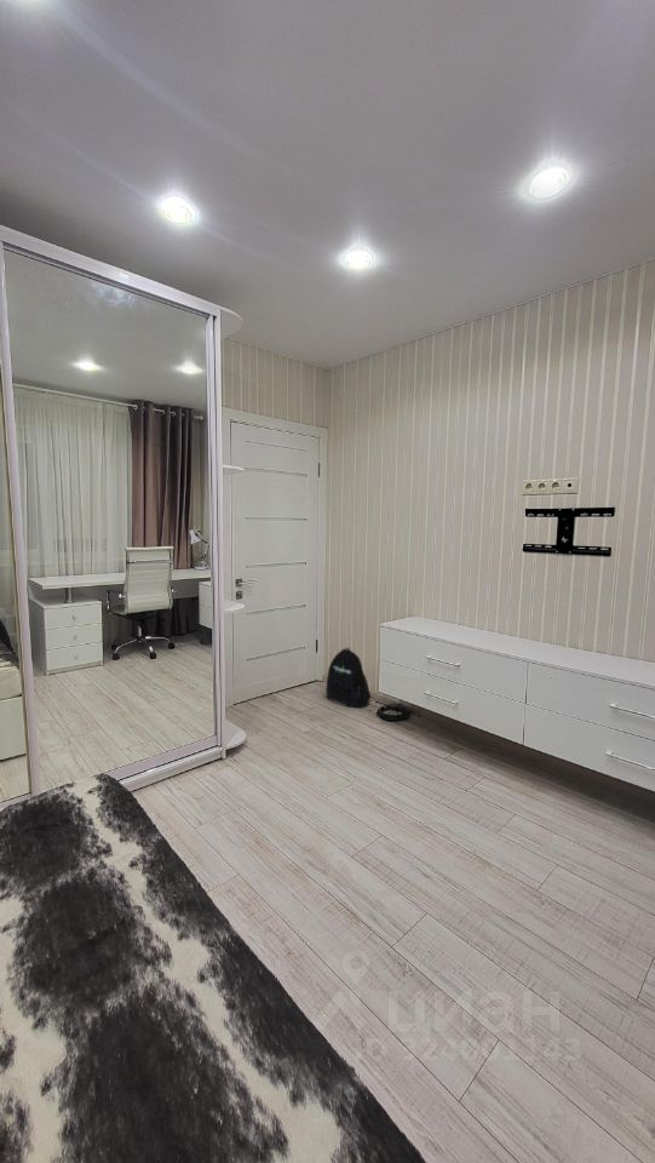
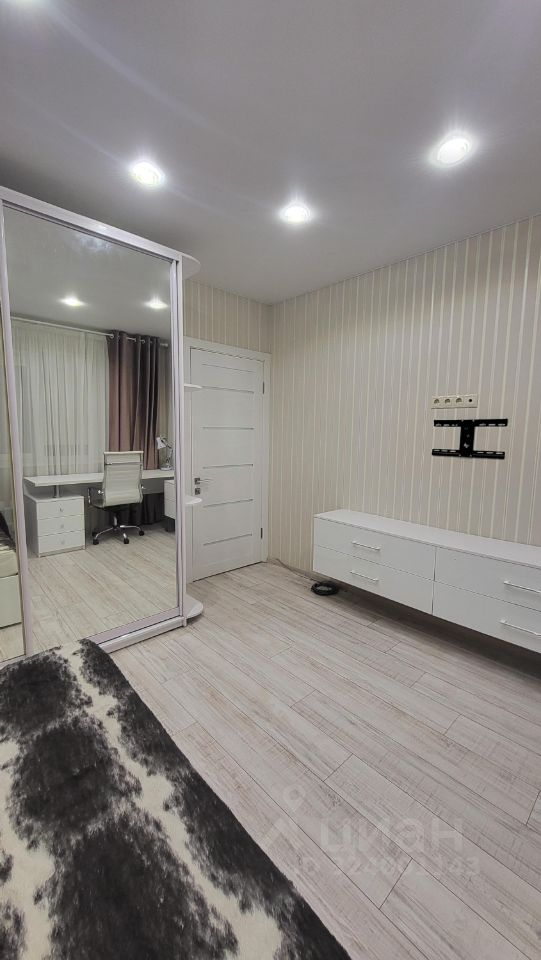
- backpack [324,647,372,709]
